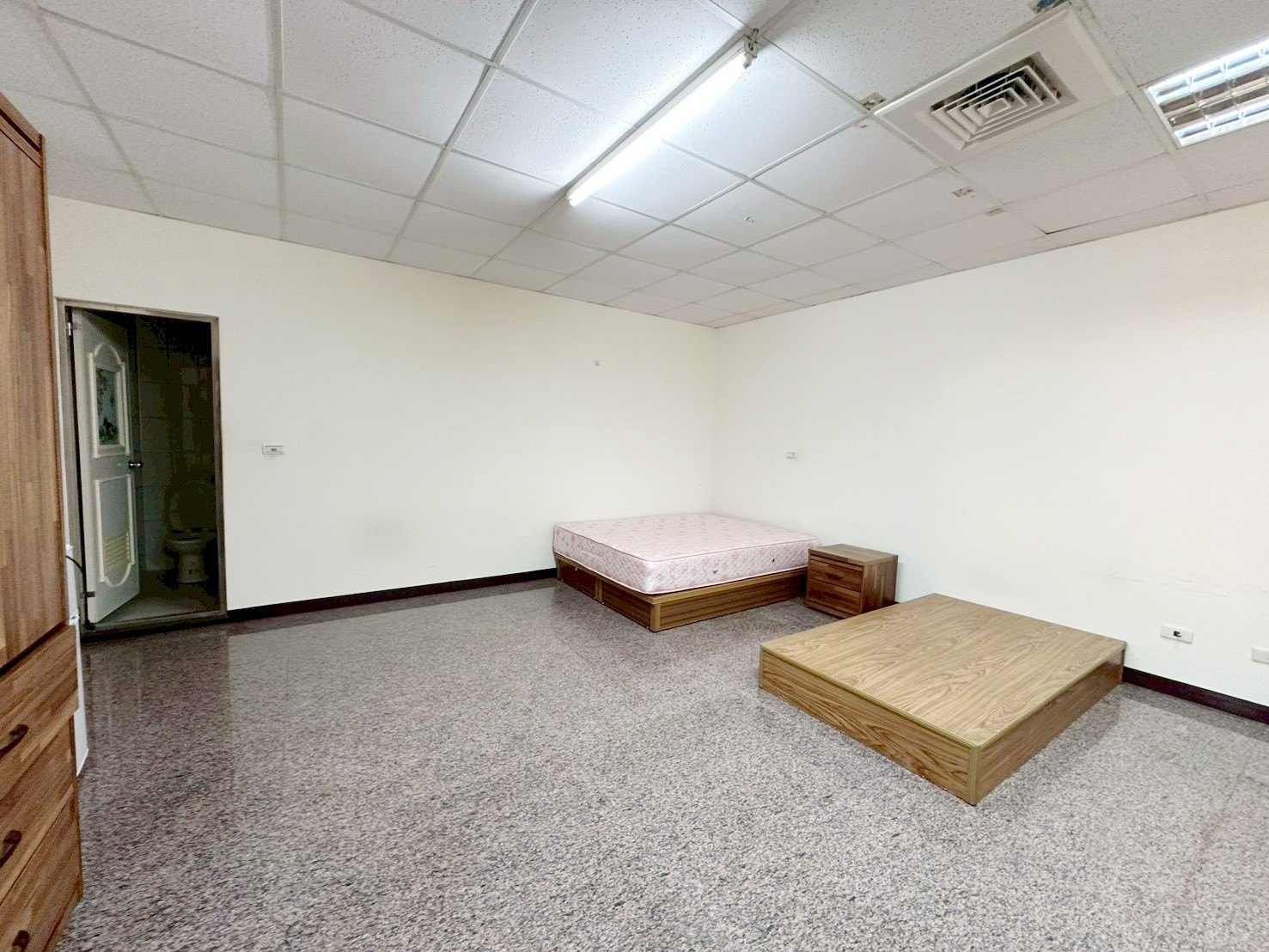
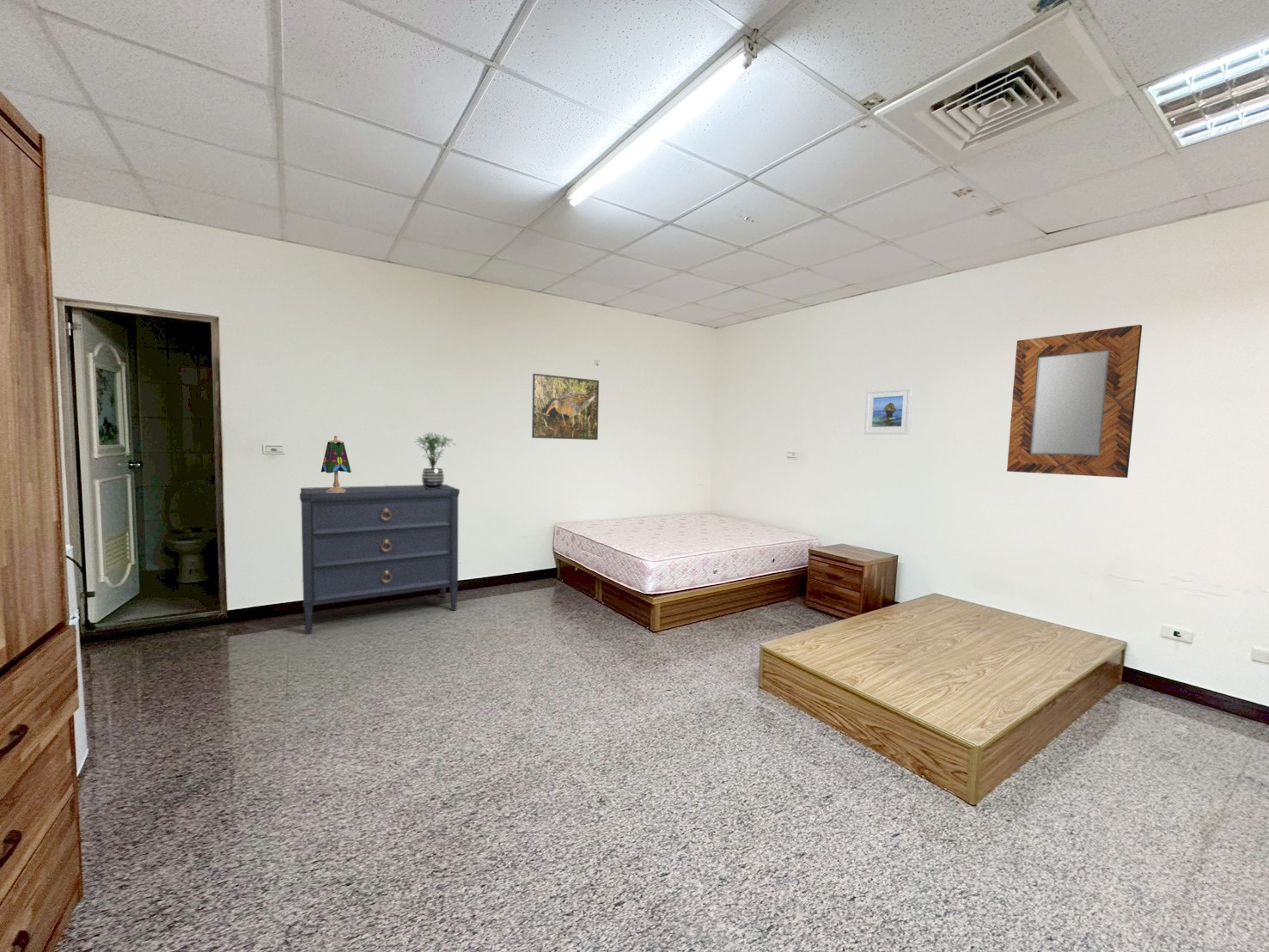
+ home mirror [1006,324,1143,479]
+ dresser [299,484,461,636]
+ potted plant [415,431,456,489]
+ table lamp [320,435,352,492]
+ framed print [531,373,600,441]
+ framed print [863,387,913,435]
